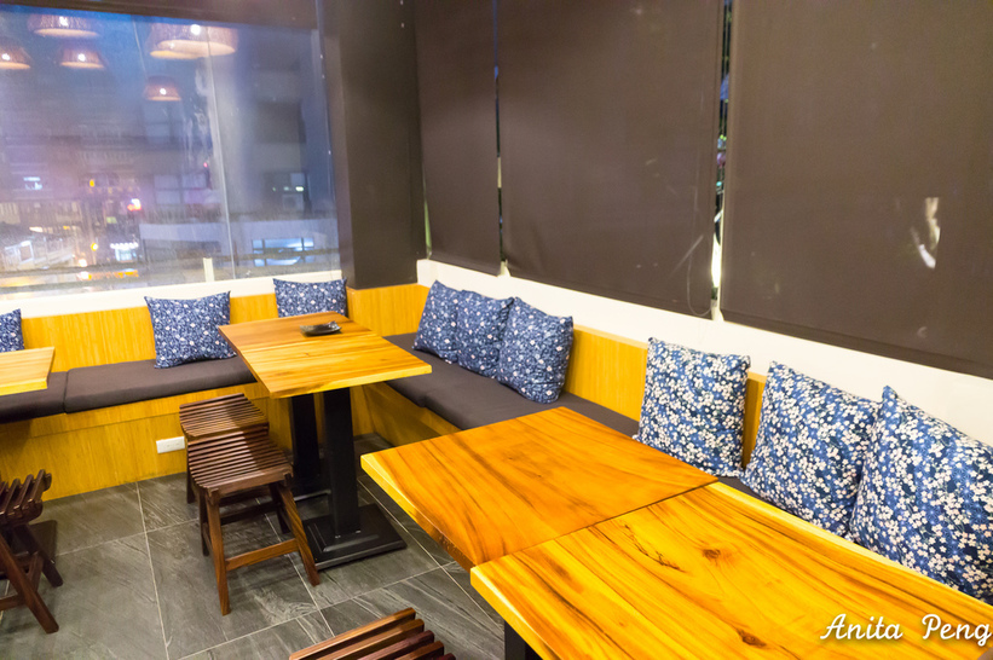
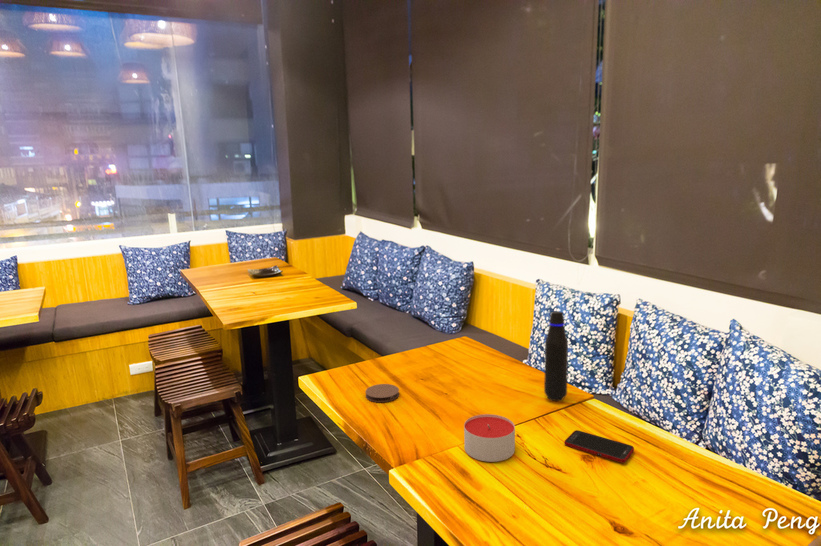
+ water bottle [543,310,569,403]
+ cell phone [563,429,635,464]
+ coaster [365,383,400,403]
+ candle [463,413,516,463]
